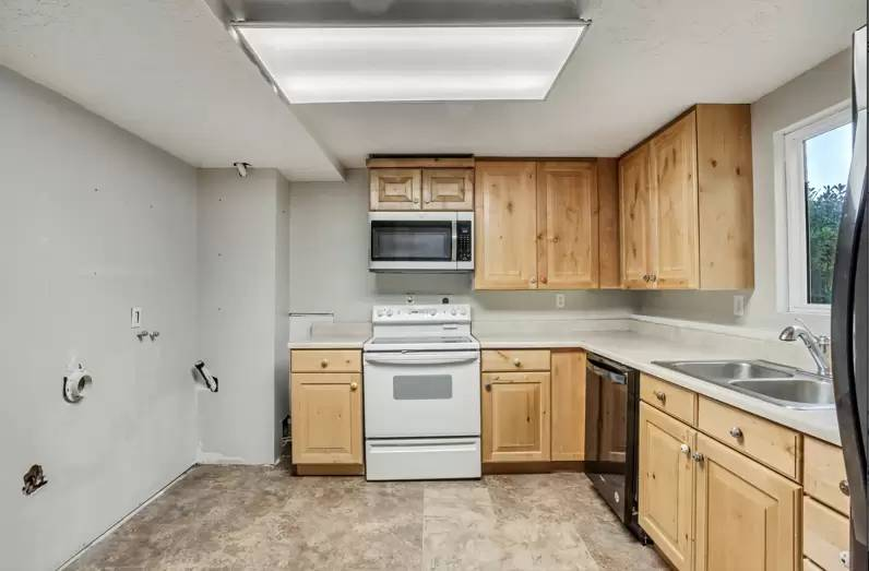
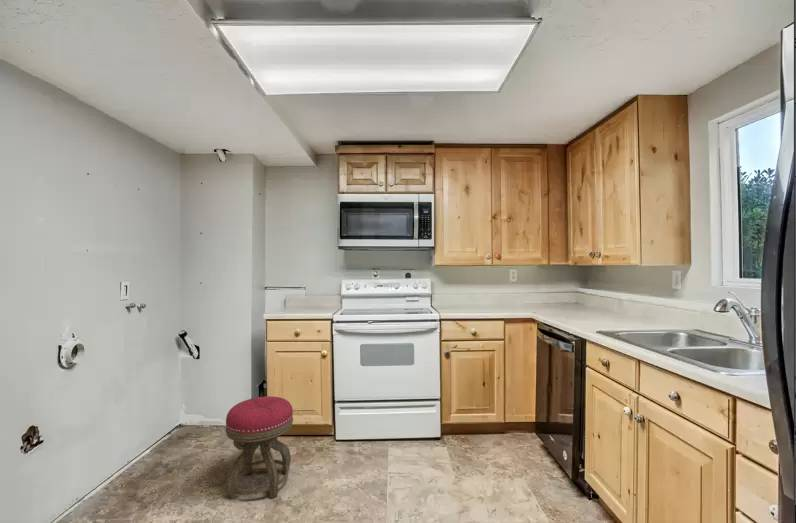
+ stool [225,395,294,500]
